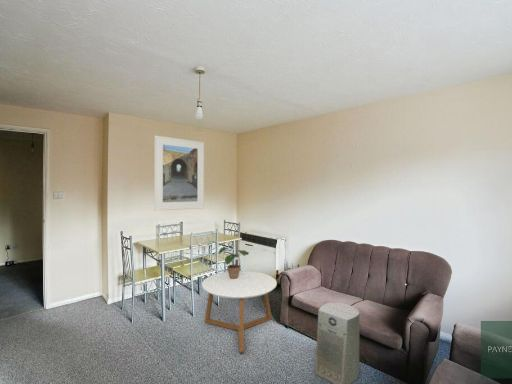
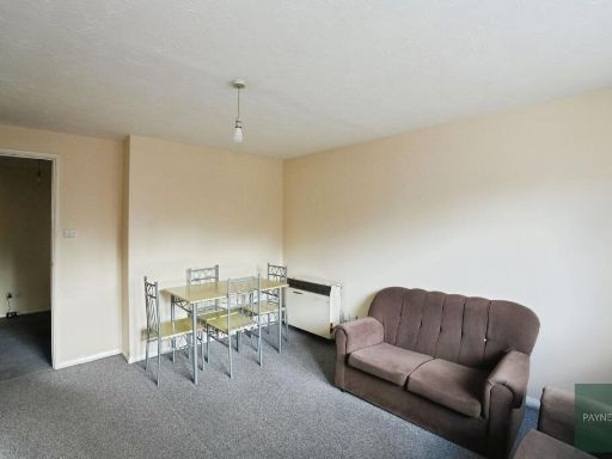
- fan [314,301,361,384]
- potted plant [218,246,250,279]
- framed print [153,134,205,212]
- coffee table [201,270,278,354]
